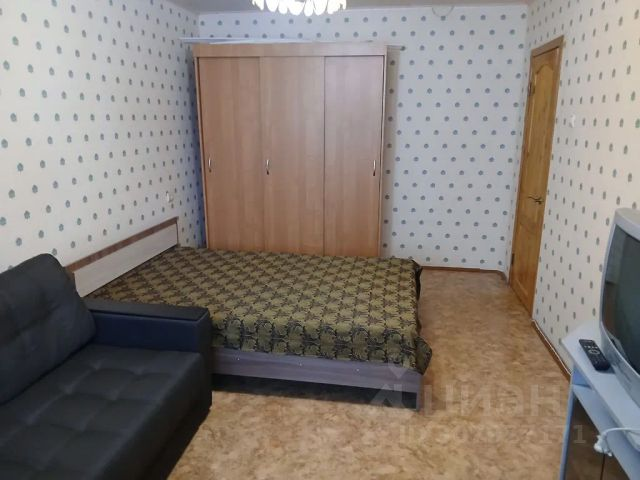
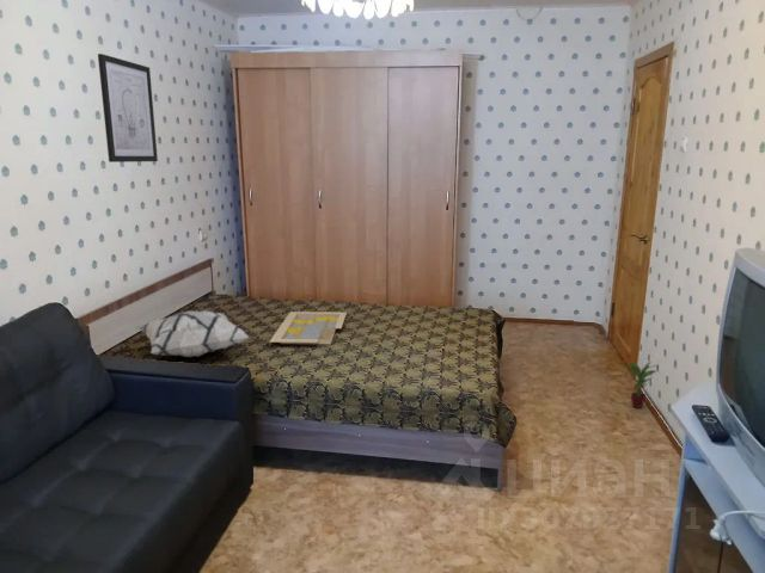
+ potted plant [623,361,659,409]
+ decorative pillow [137,309,251,358]
+ serving tray [269,310,348,345]
+ wall art [97,53,159,164]
